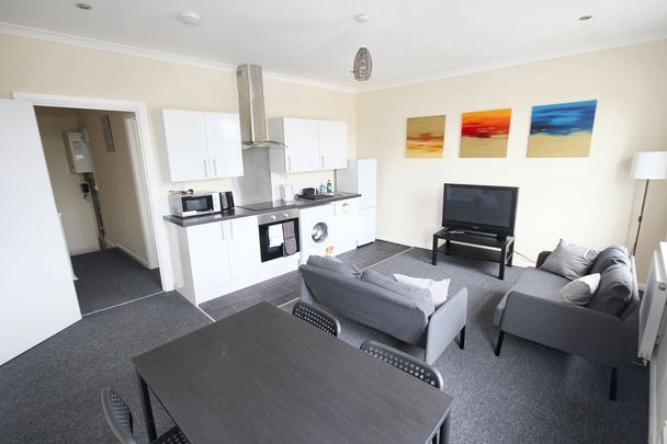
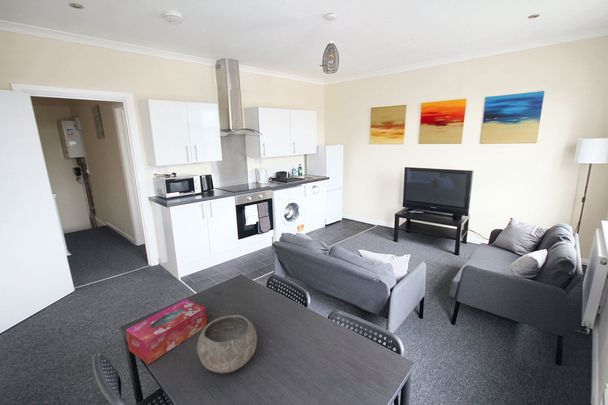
+ bowl [196,314,258,374]
+ tissue box [125,298,208,365]
